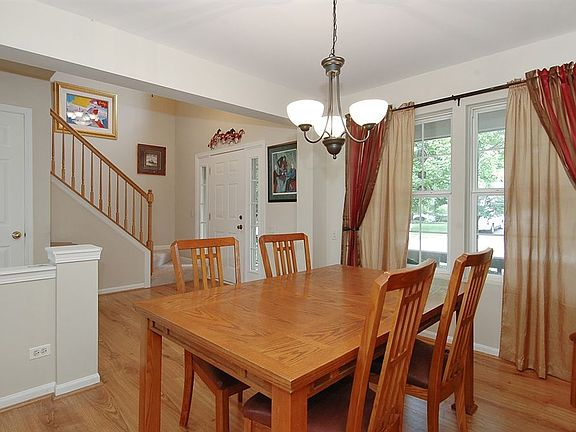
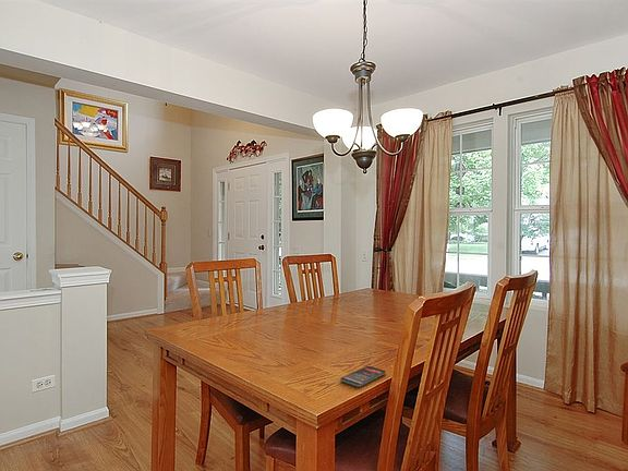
+ smartphone [339,365,387,388]
